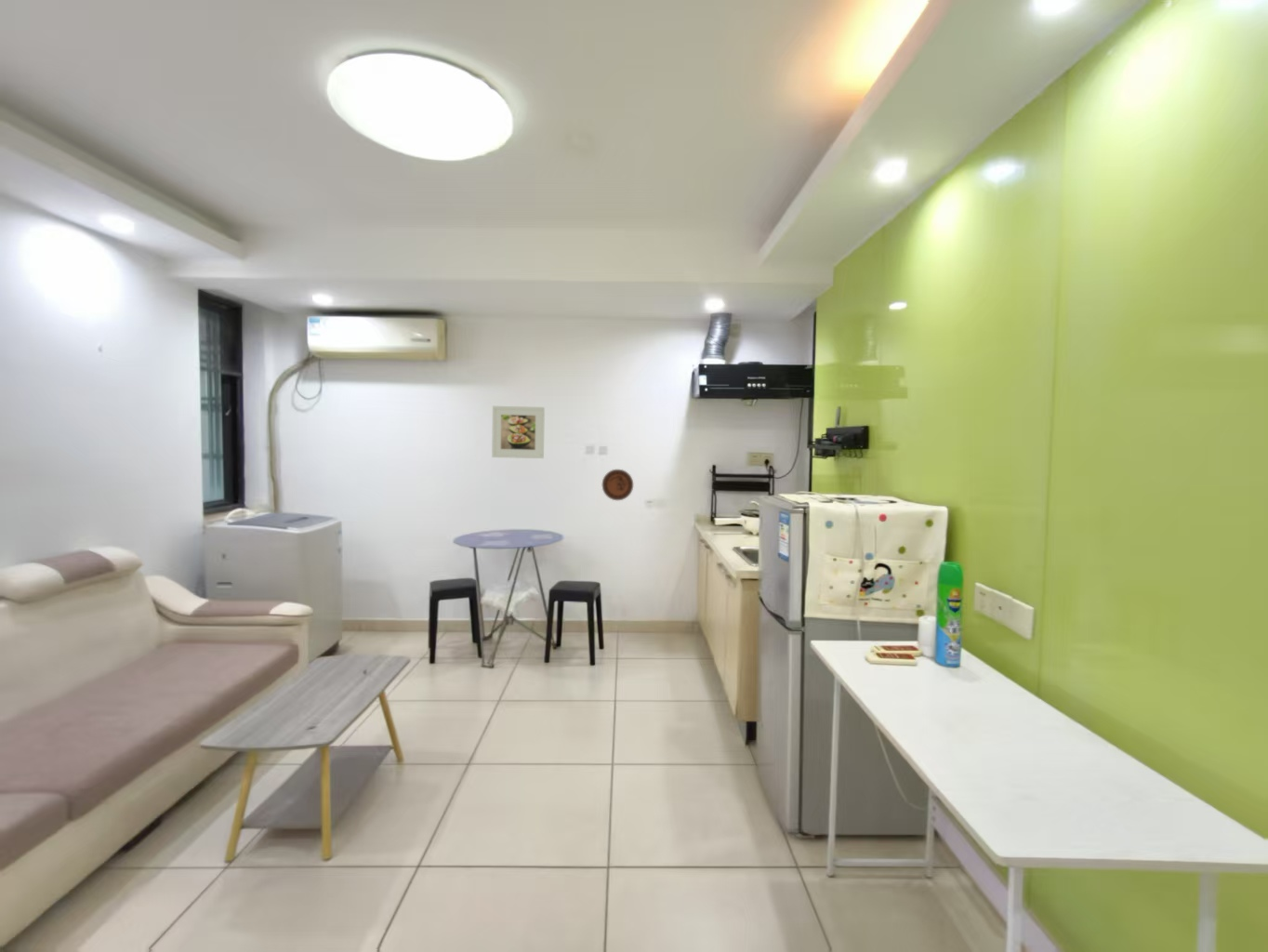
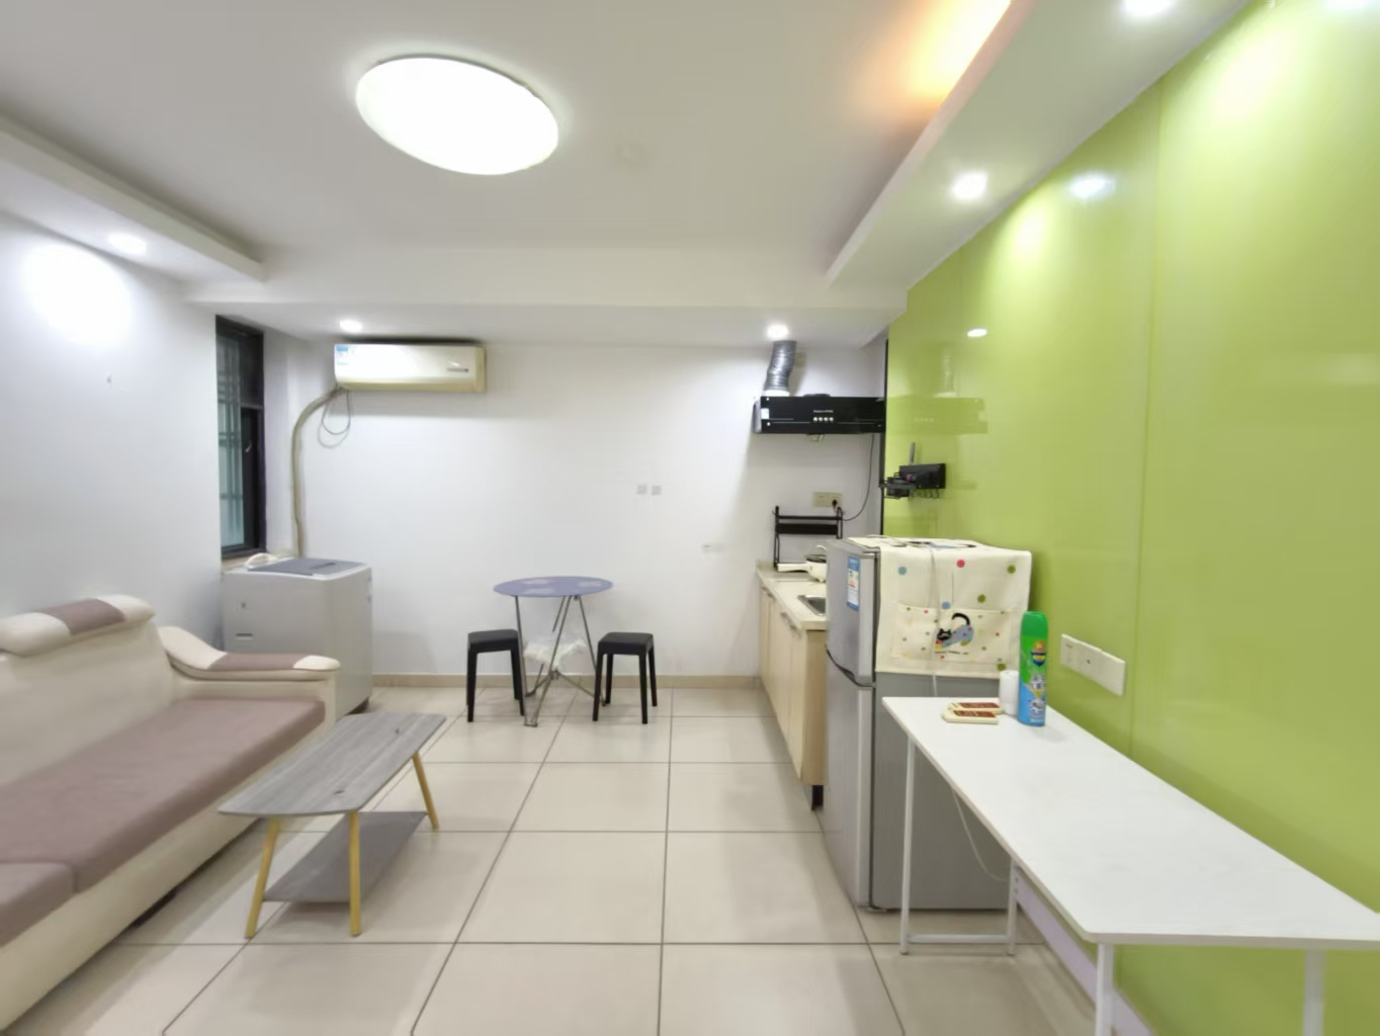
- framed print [491,405,546,459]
- decorative plate [601,469,634,501]
